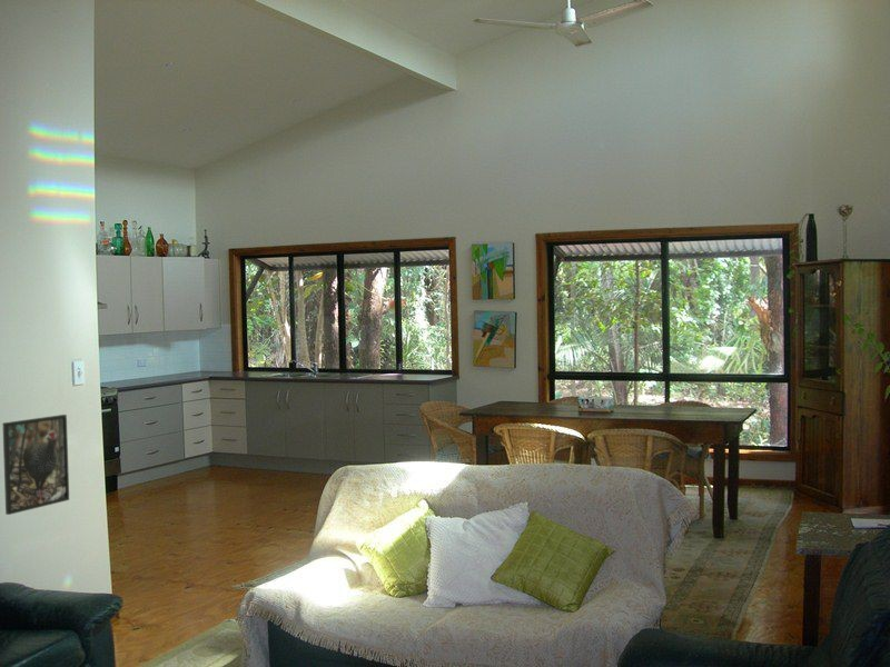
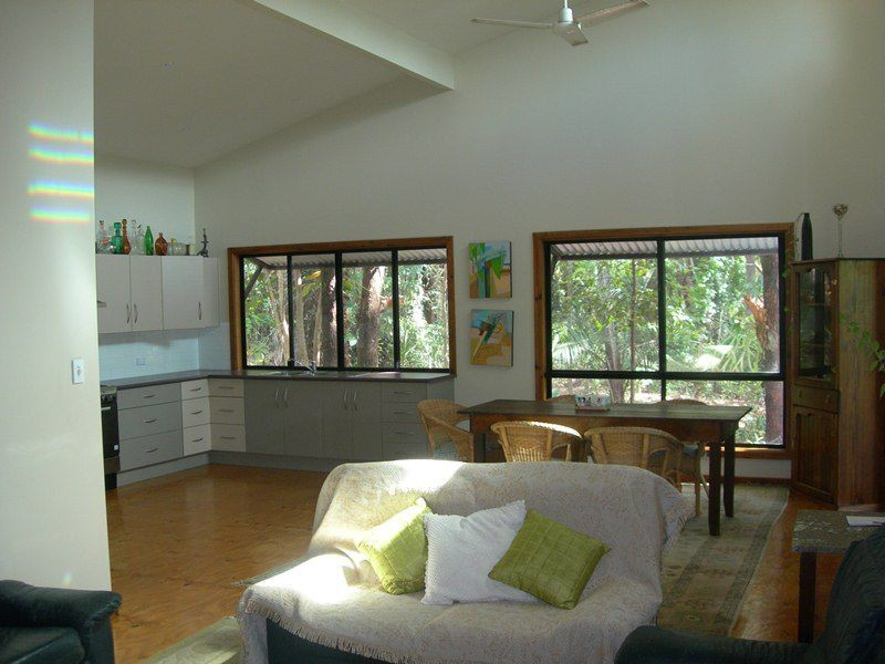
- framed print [1,414,70,516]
